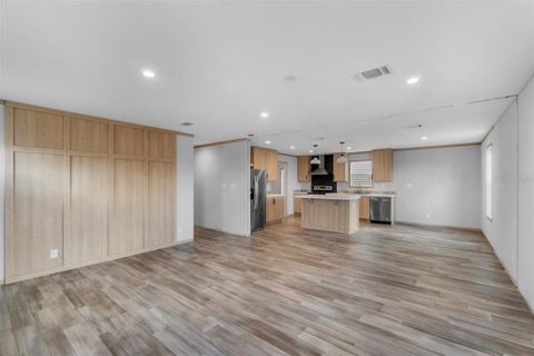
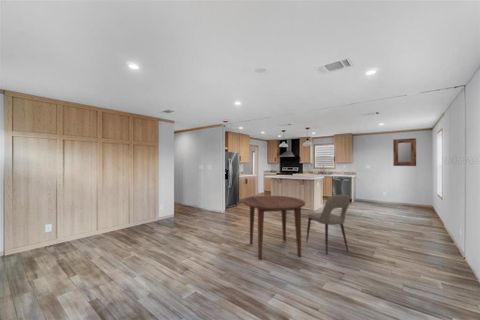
+ chair [305,194,351,256]
+ home mirror [392,137,417,167]
+ dining table [242,195,306,261]
